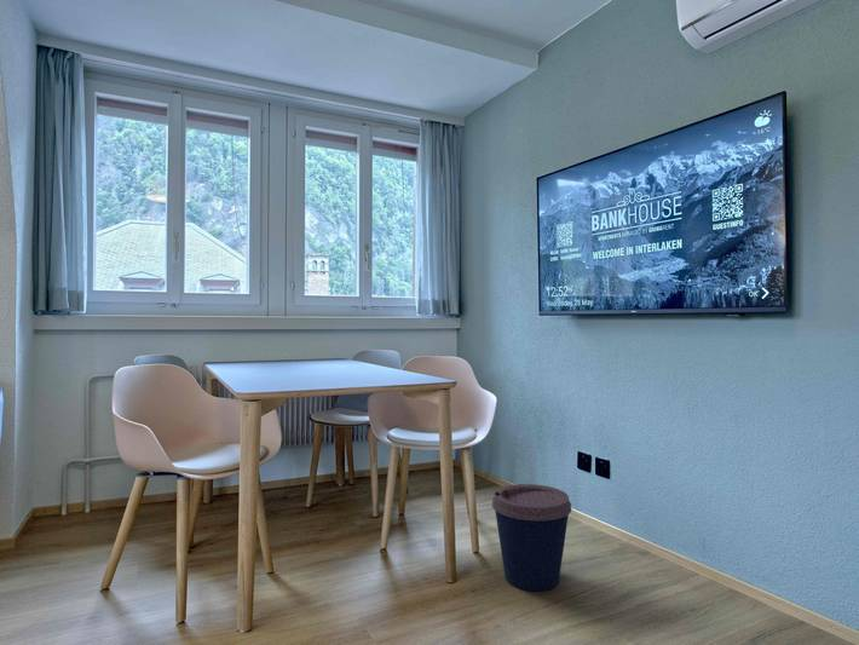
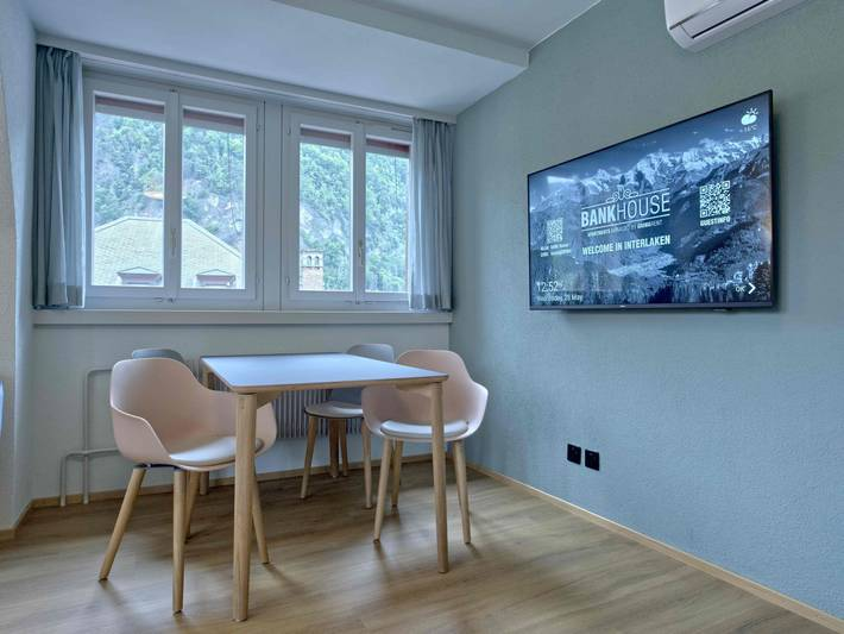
- coffee cup [491,483,572,593]
